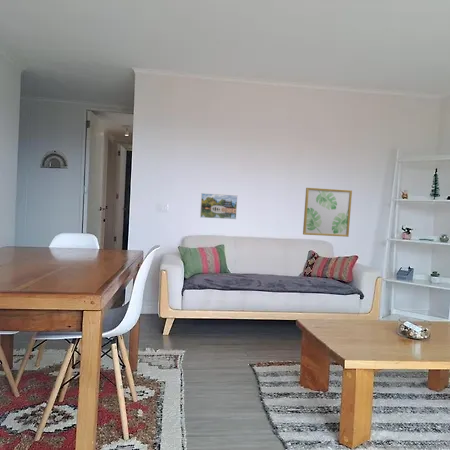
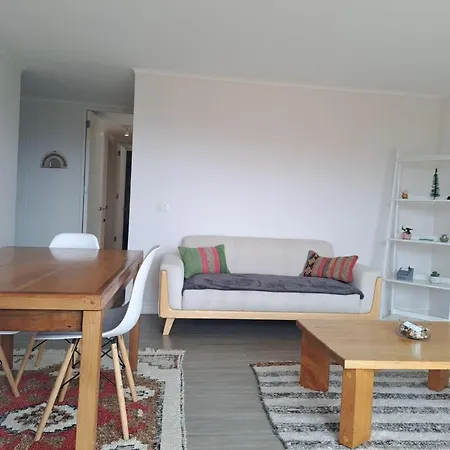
- wall art [302,187,353,238]
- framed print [199,192,239,220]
